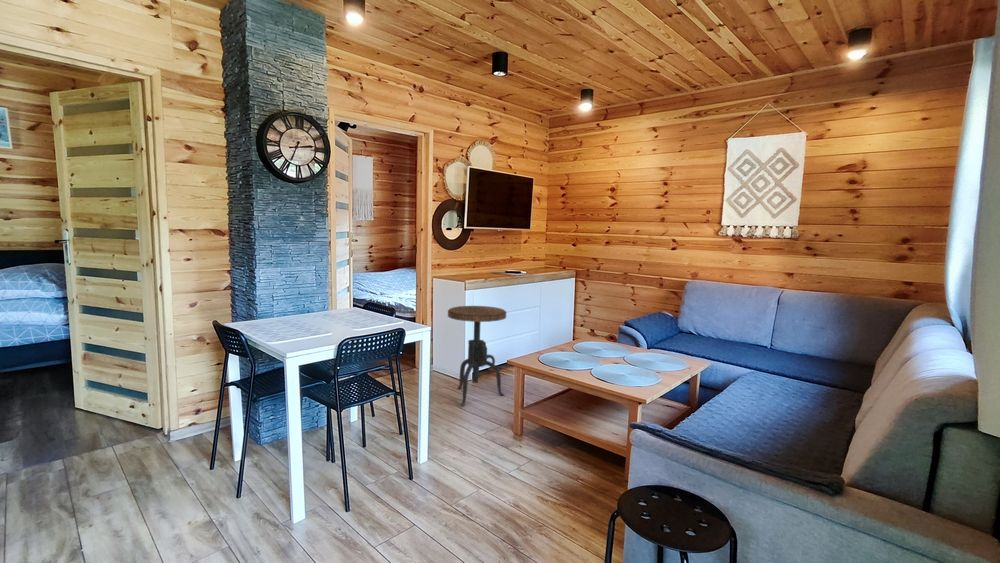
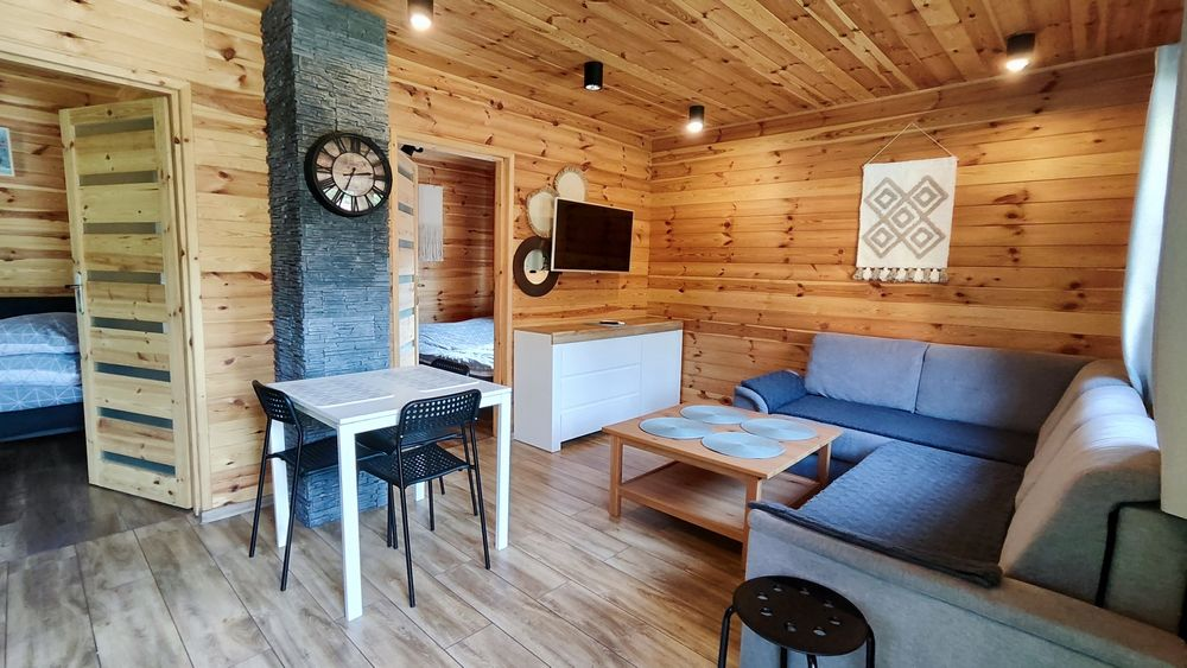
- side table [447,305,507,407]
